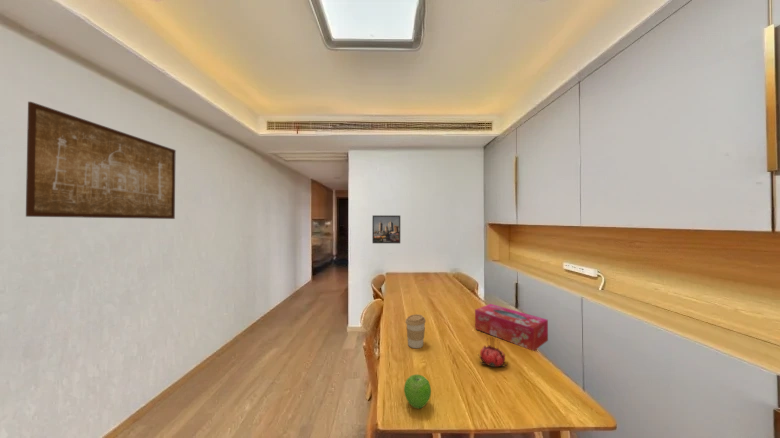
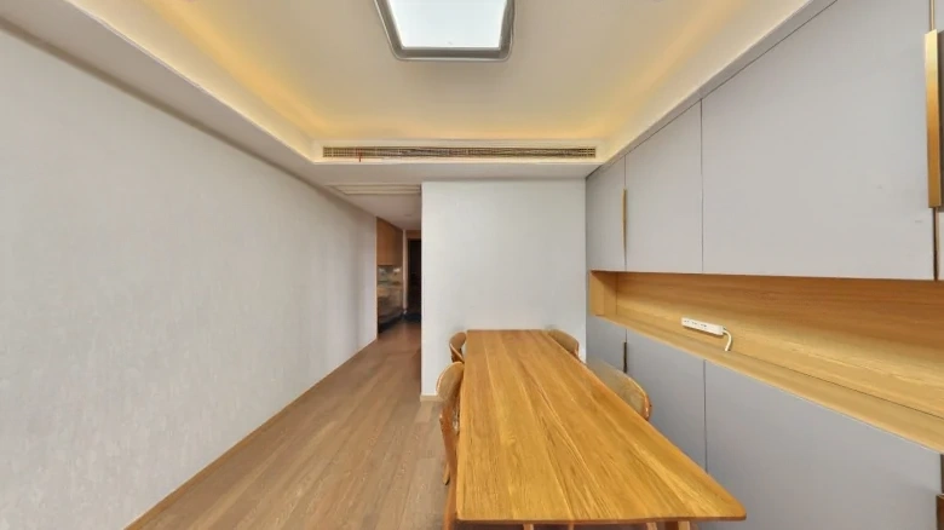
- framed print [371,214,401,244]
- coffee cup [404,313,427,349]
- tissue box [474,303,549,352]
- fruit [403,373,432,410]
- flower [477,324,509,368]
- wall art [25,101,177,220]
